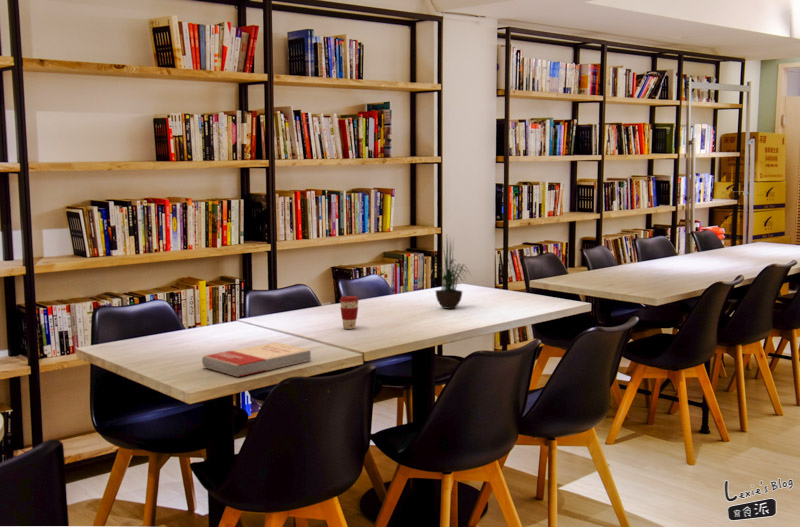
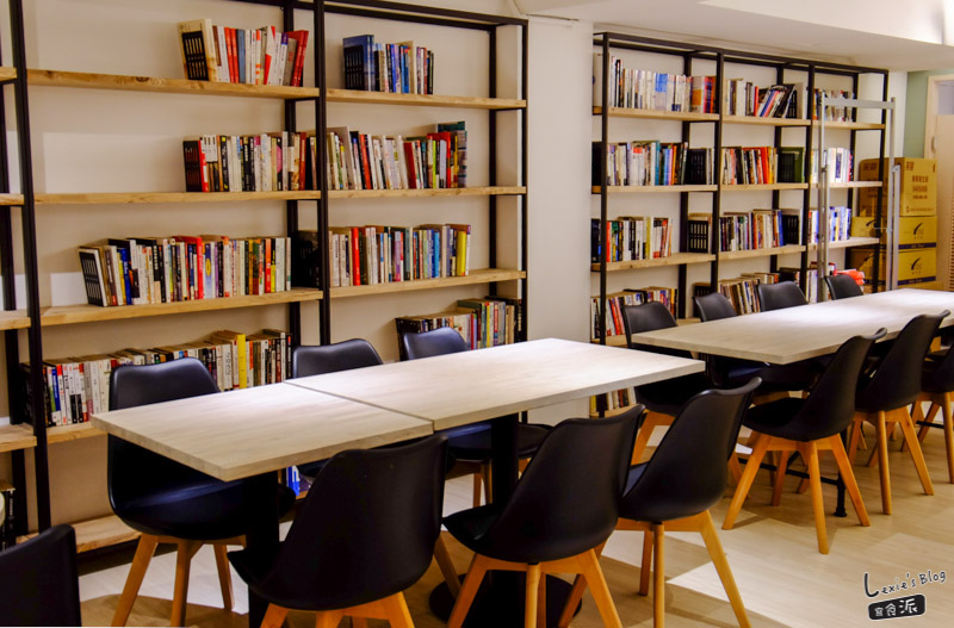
- book [201,341,312,378]
- coffee cup [338,295,360,330]
- potted plant [428,234,472,310]
